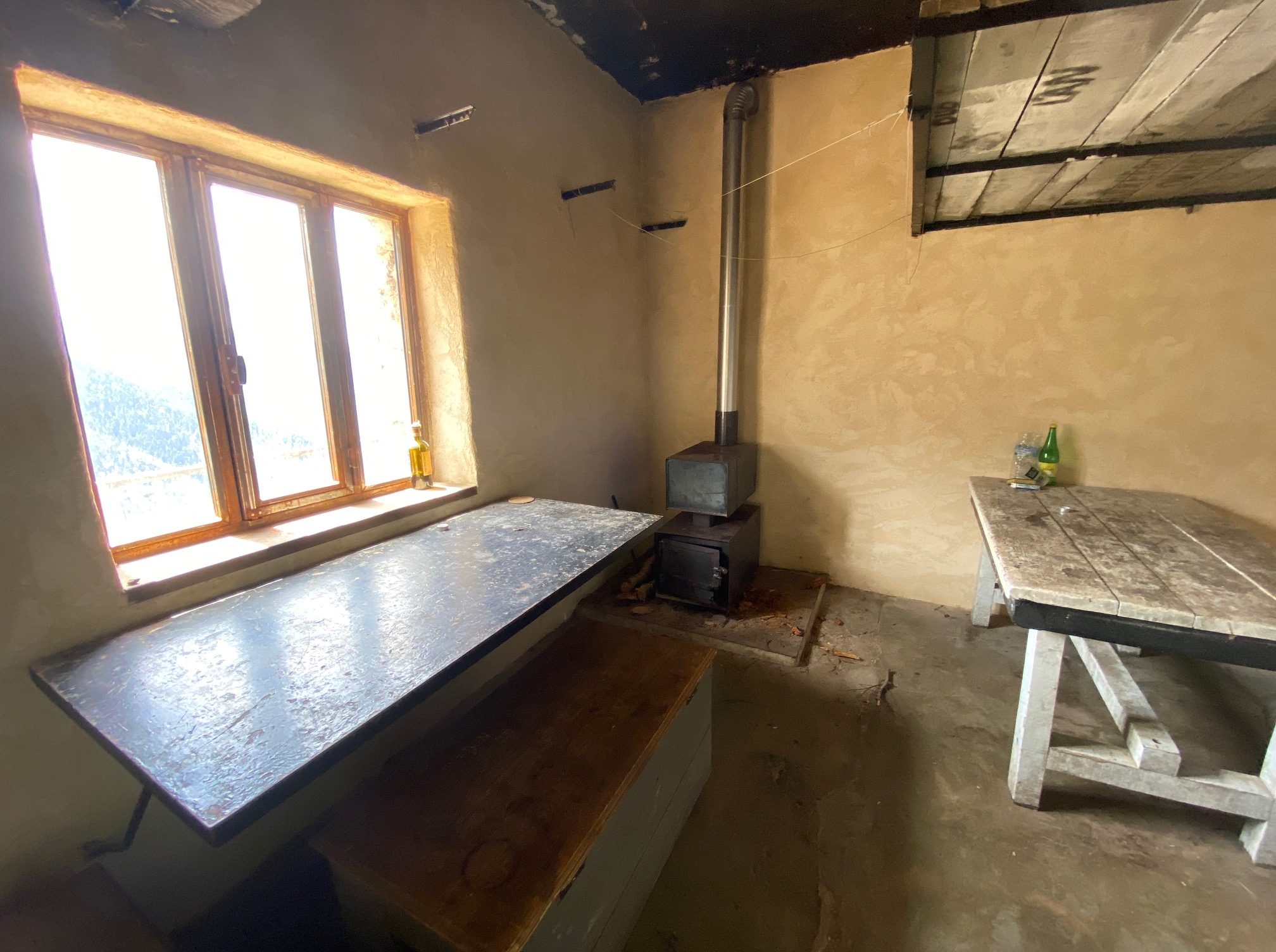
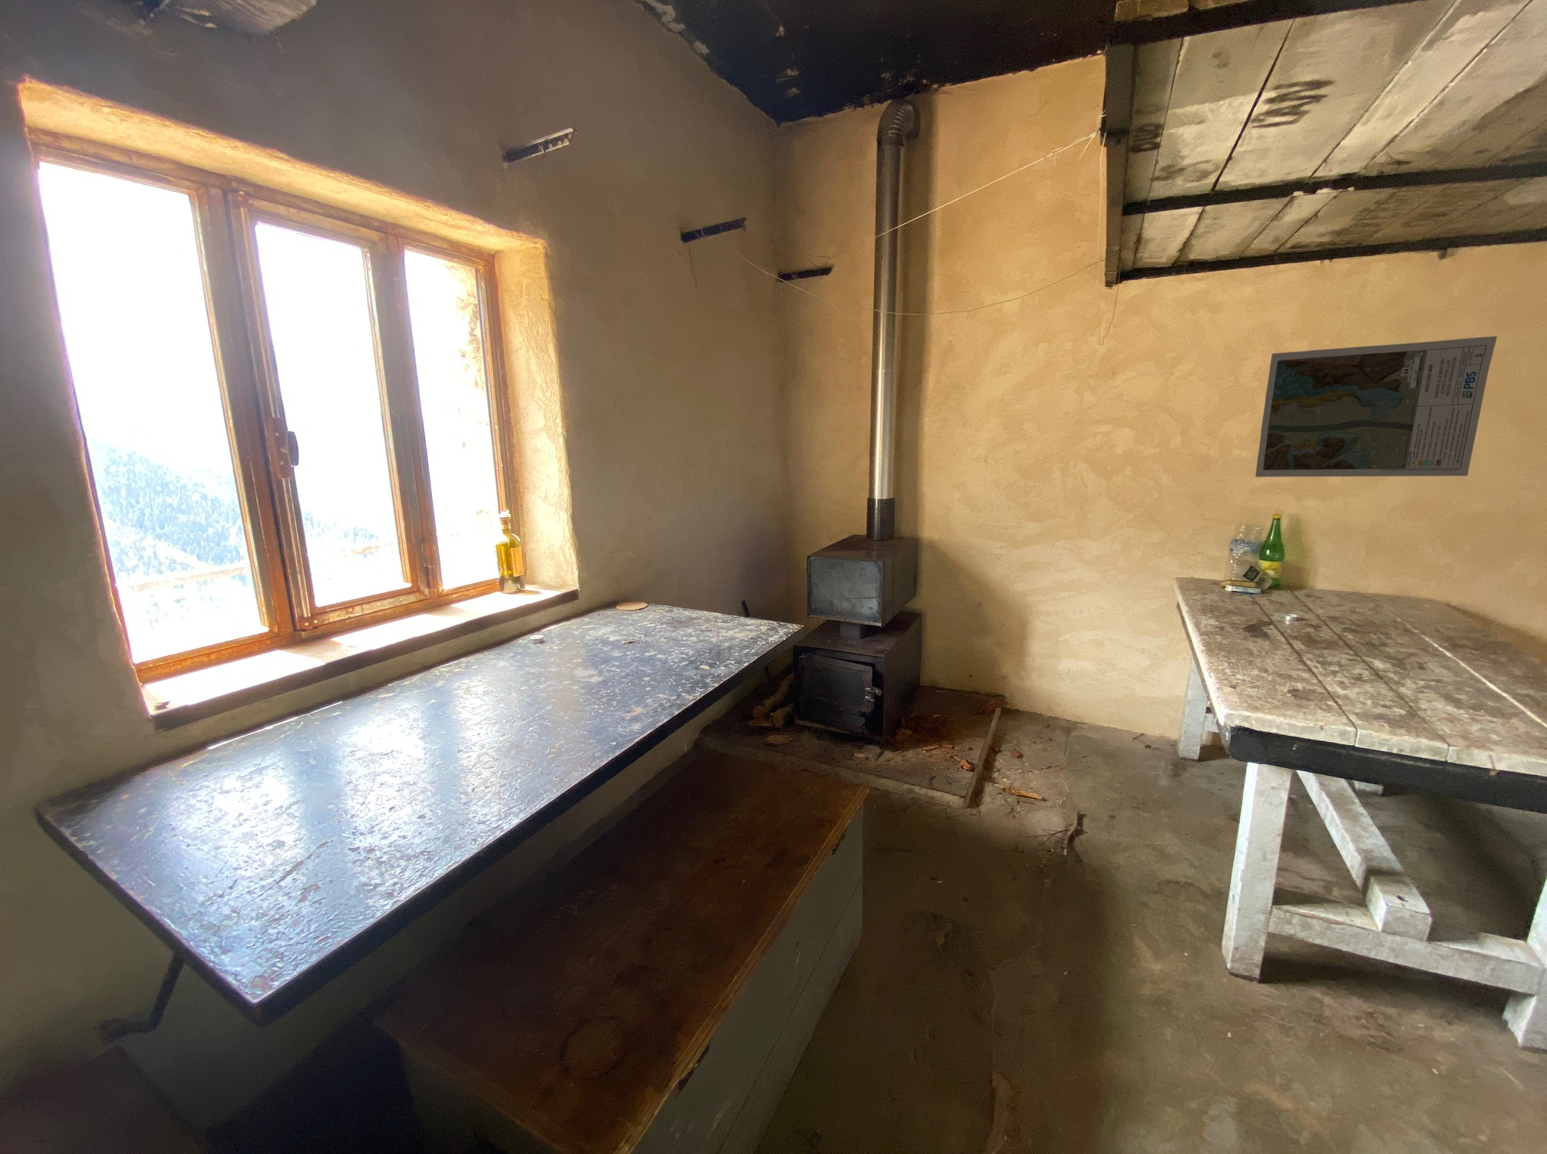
+ map [1255,336,1497,478]
